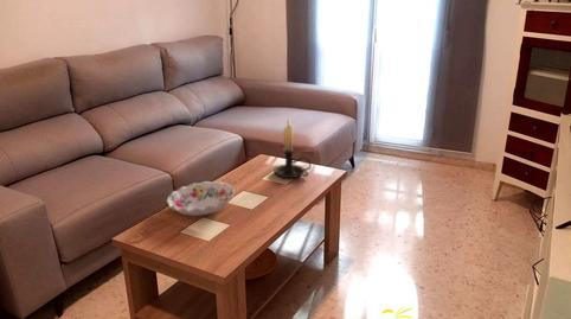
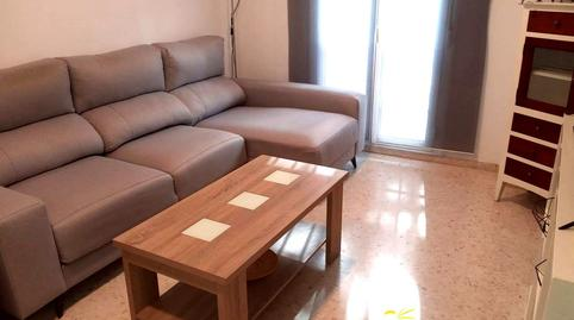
- decorative bowl [166,180,236,217]
- candle holder [272,116,313,179]
